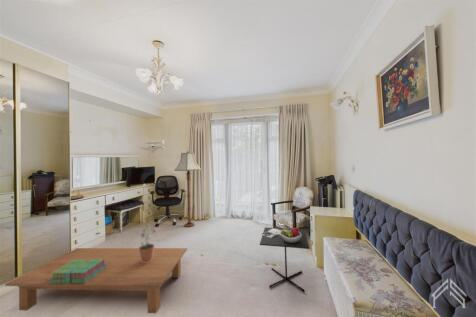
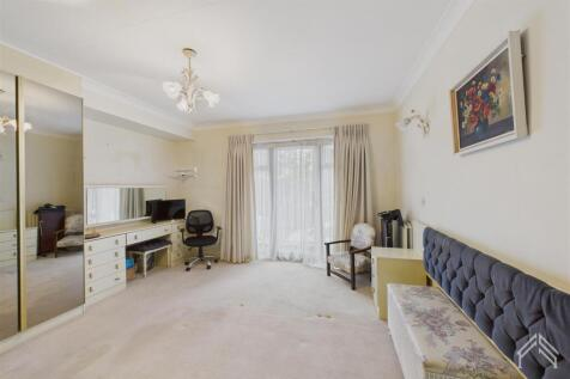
- potted plant [136,217,156,263]
- floor lamp [174,151,202,228]
- kitchen table [259,226,311,293]
- coffee table [4,247,188,314]
- stack of books [49,259,106,284]
